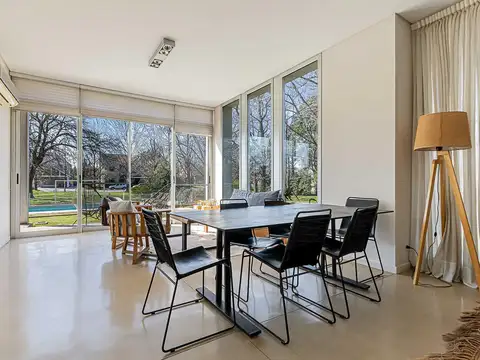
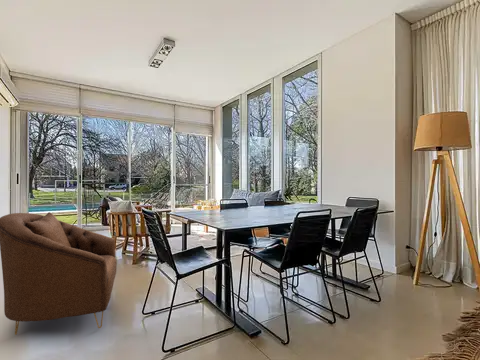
+ armchair [0,211,118,336]
